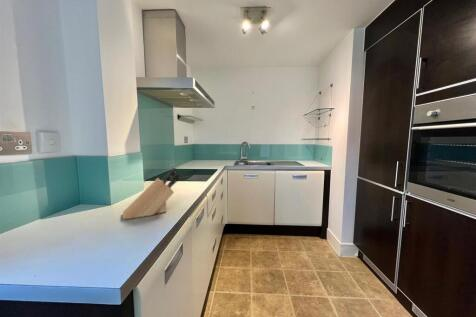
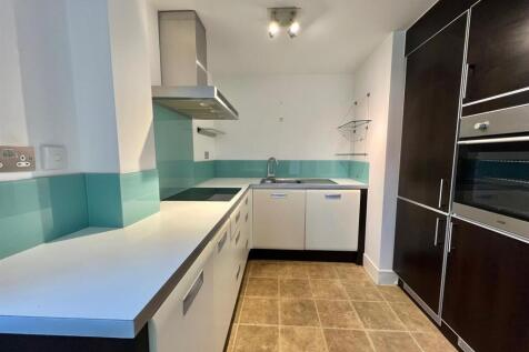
- knife block [122,167,182,220]
